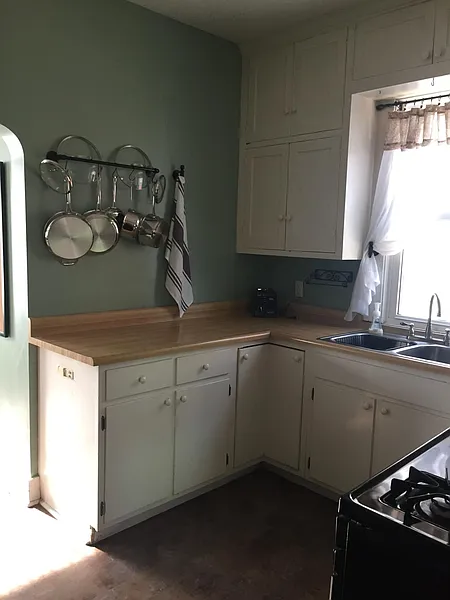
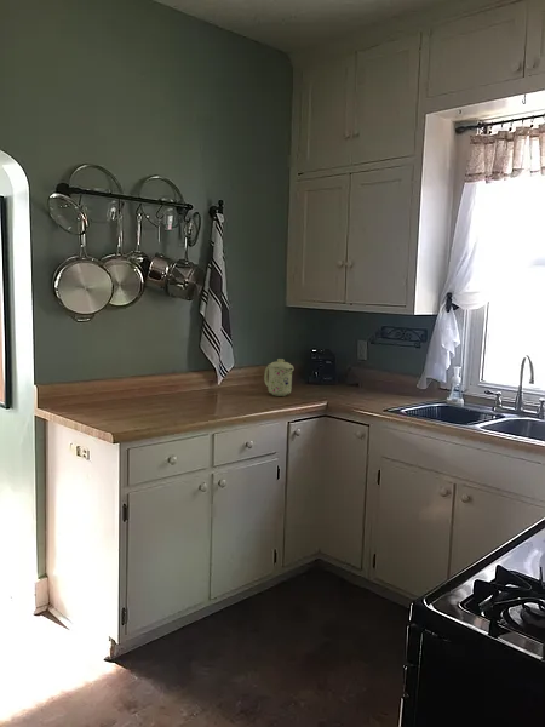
+ mug [263,357,296,397]
